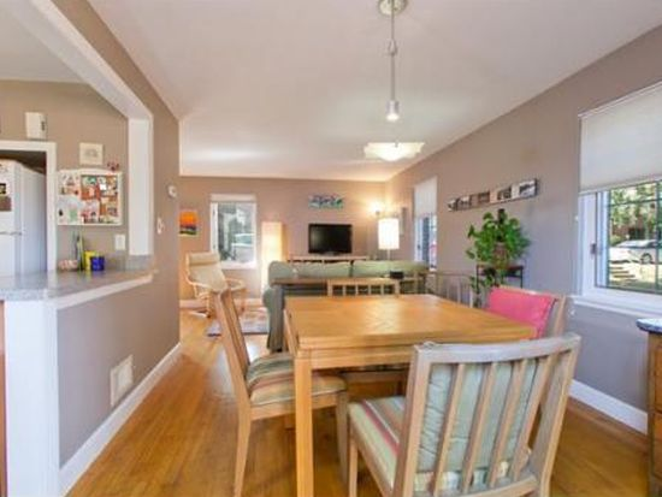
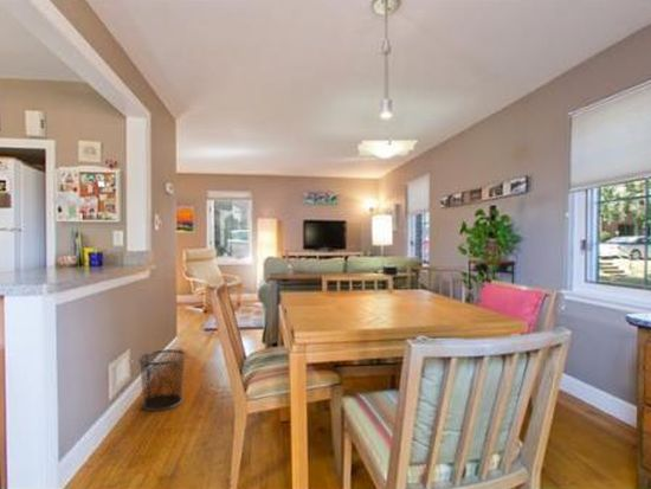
+ trash can [137,348,187,412]
